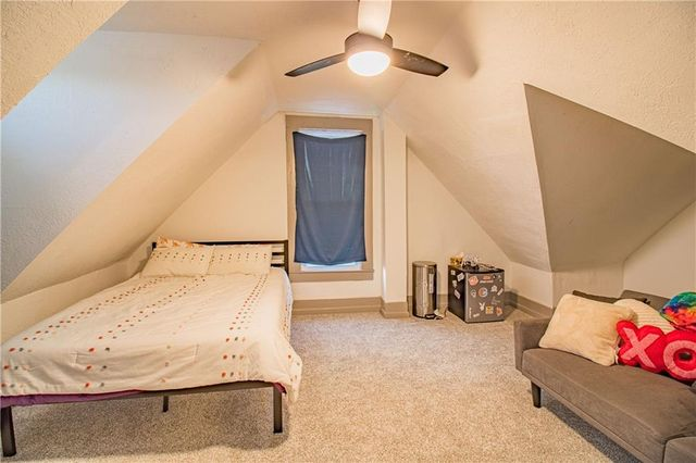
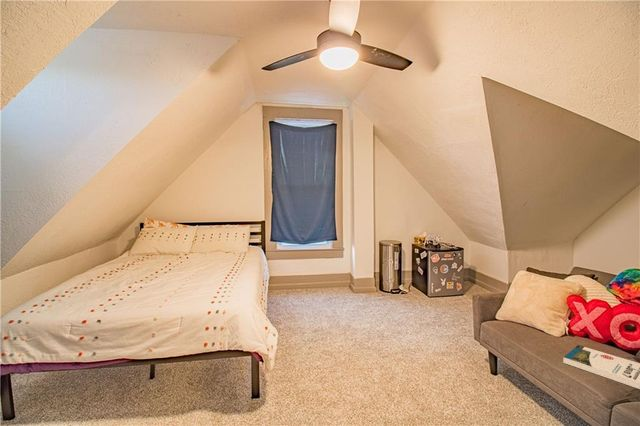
+ book [562,344,640,390]
